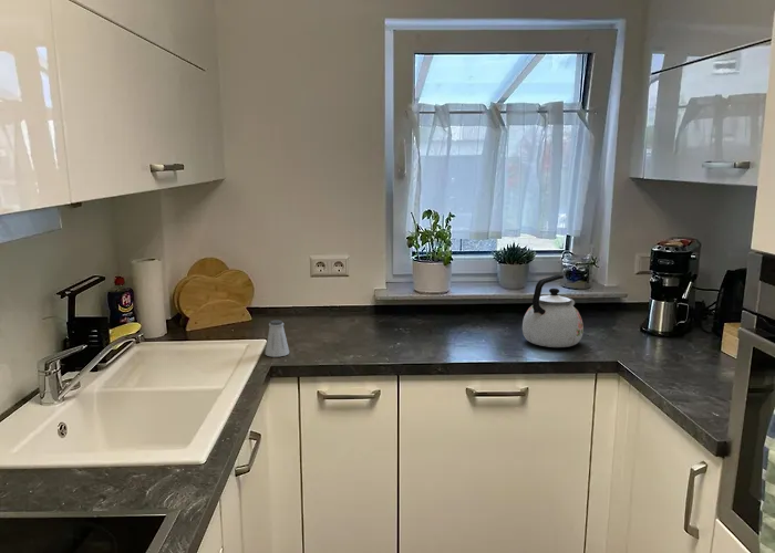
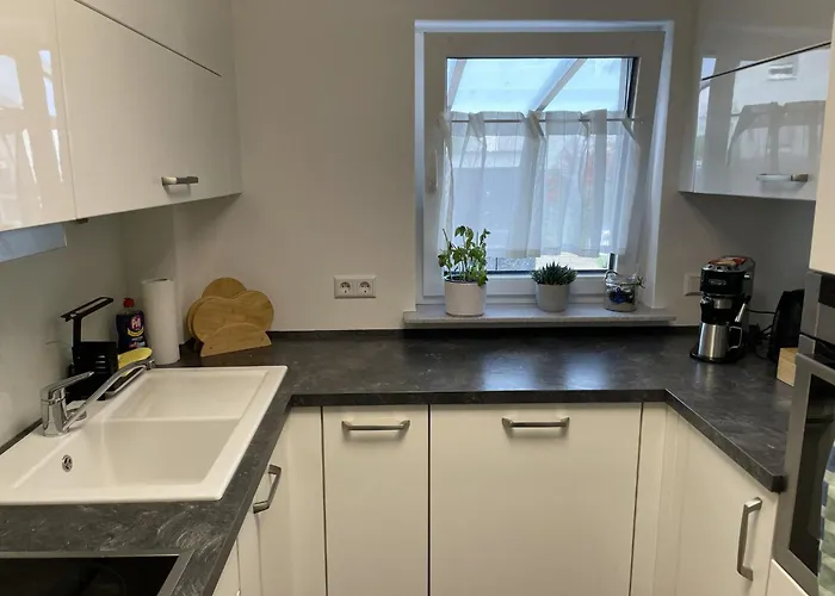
- kettle [521,273,585,348]
- saltshaker [265,319,290,358]
